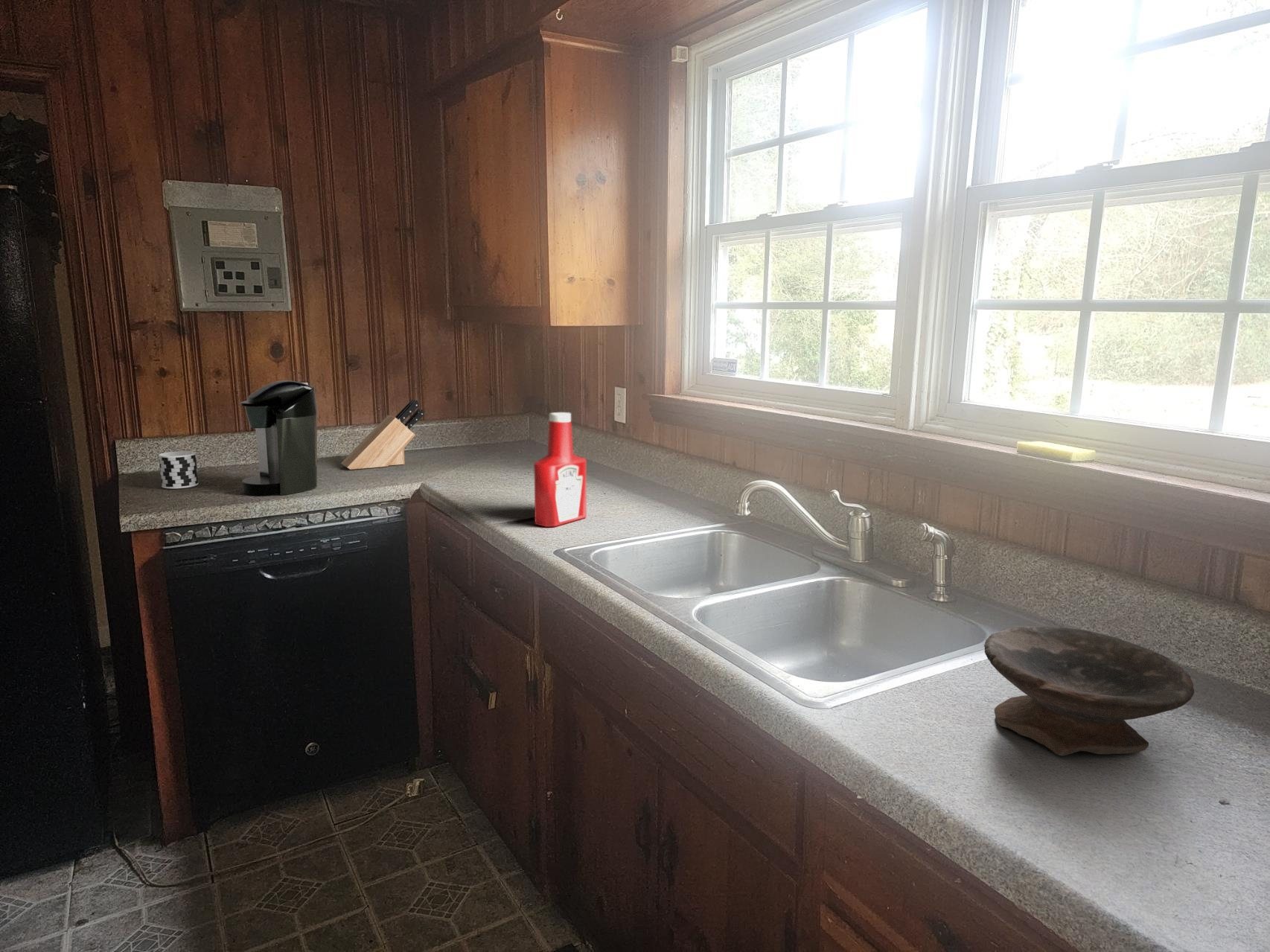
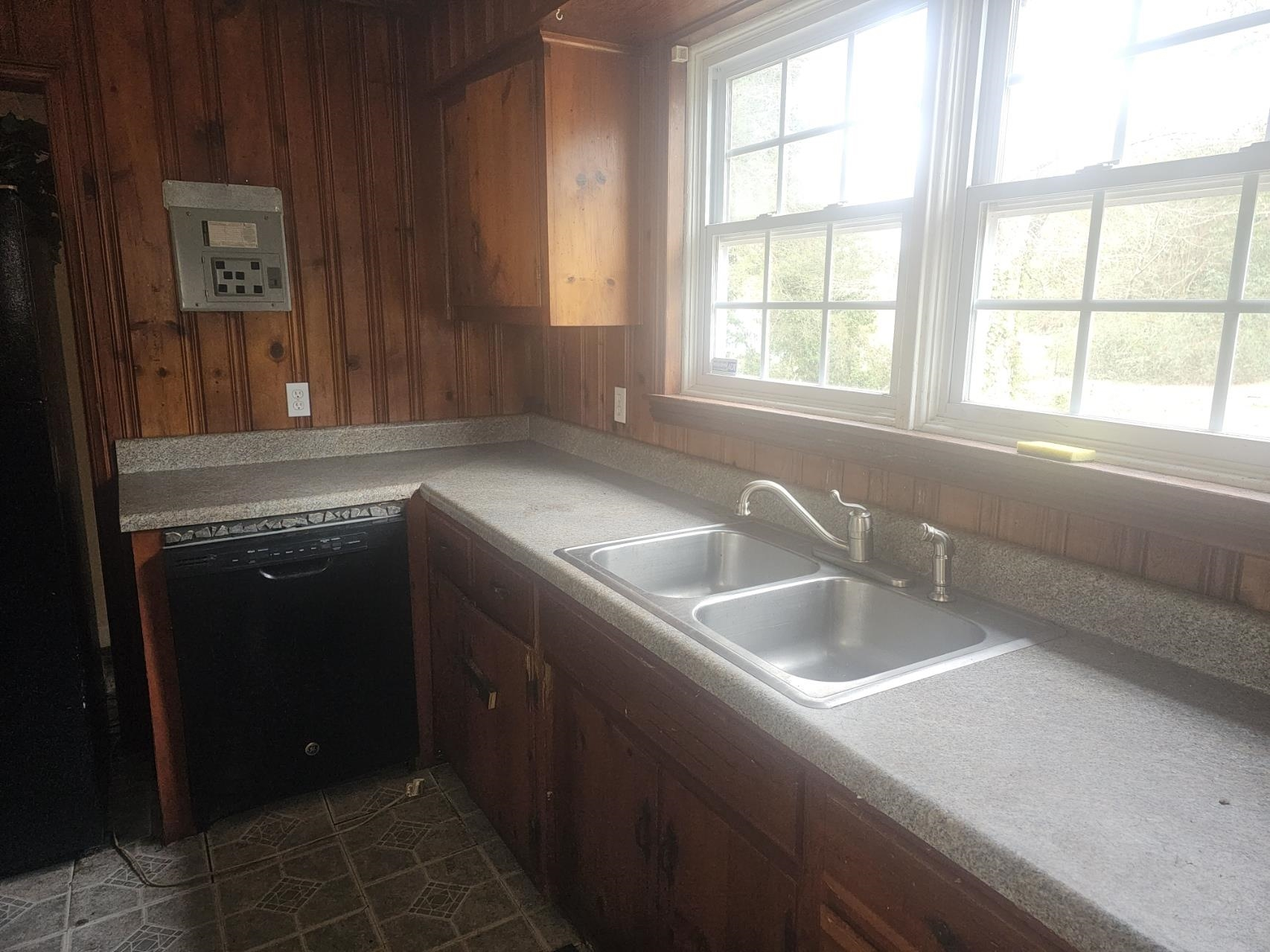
- coffee maker [240,380,318,496]
- knife block [340,399,425,470]
- cup [158,450,200,490]
- soap bottle [533,412,587,528]
- bowl [983,625,1195,756]
